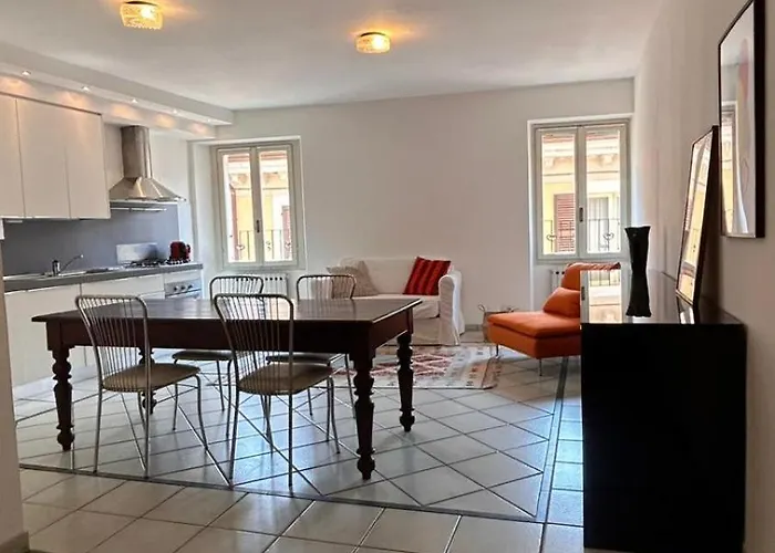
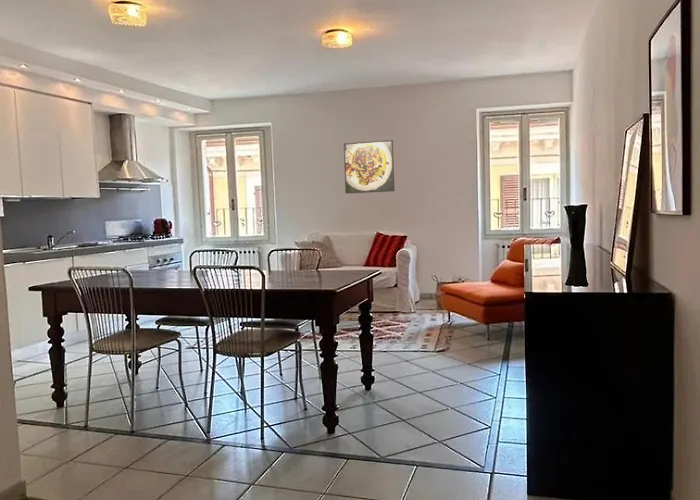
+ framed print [343,139,395,195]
